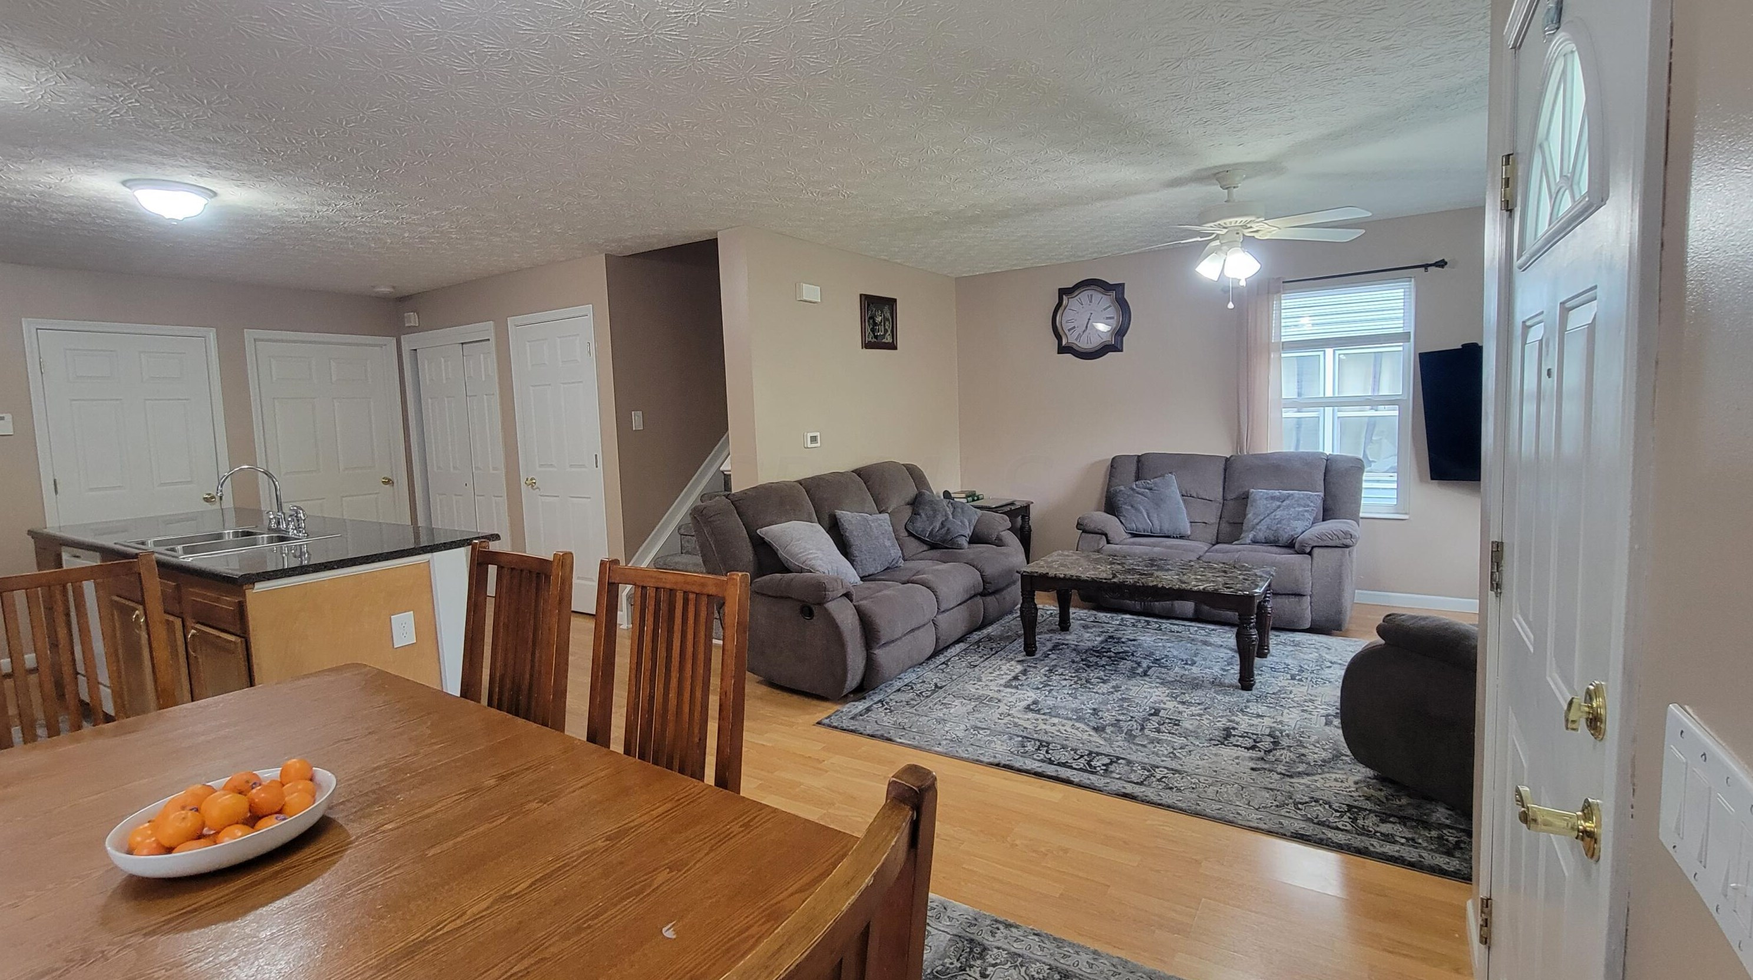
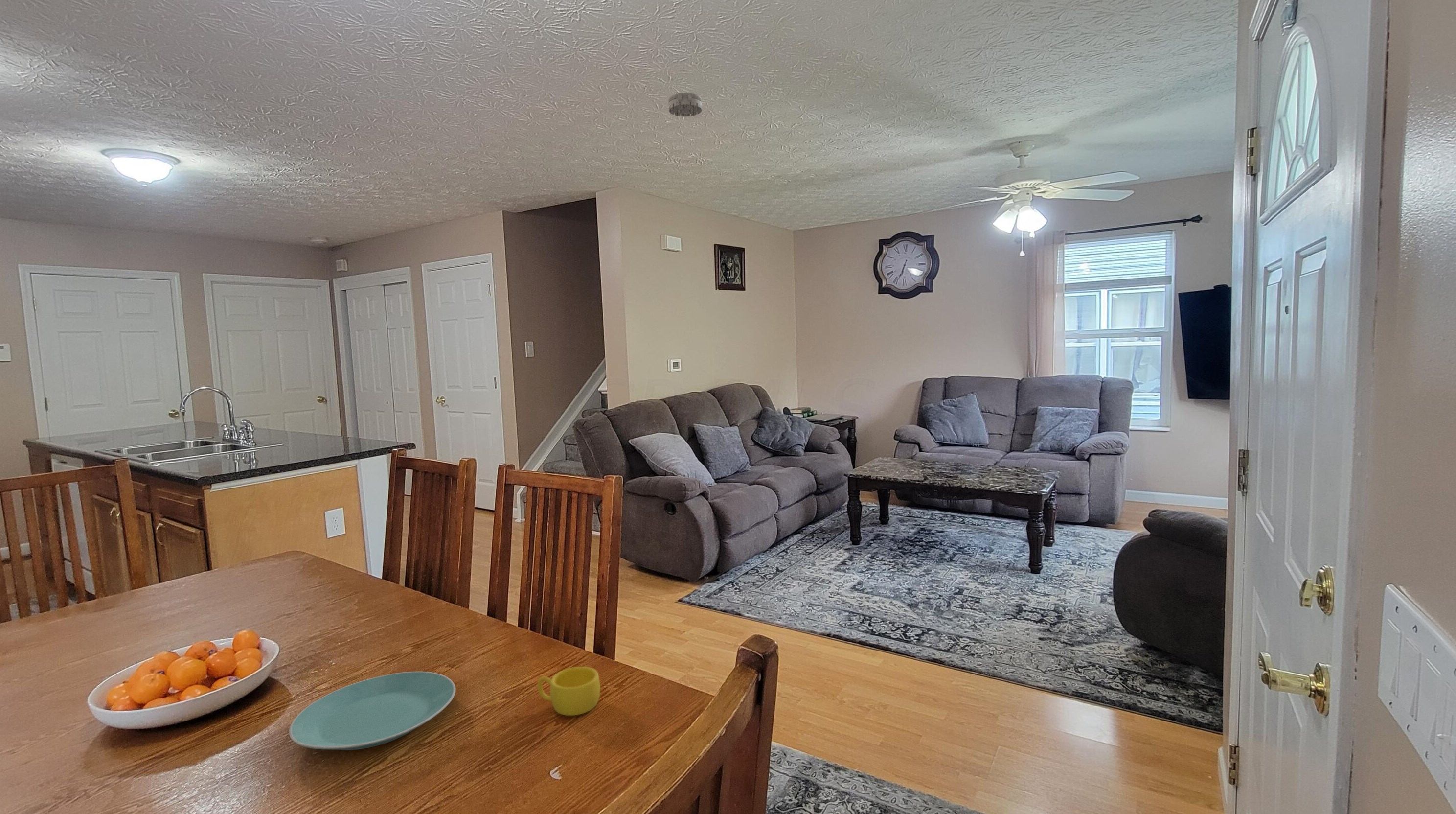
+ smoke detector [668,92,703,117]
+ cup [537,666,601,716]
+ plate [289,671,456,751]
